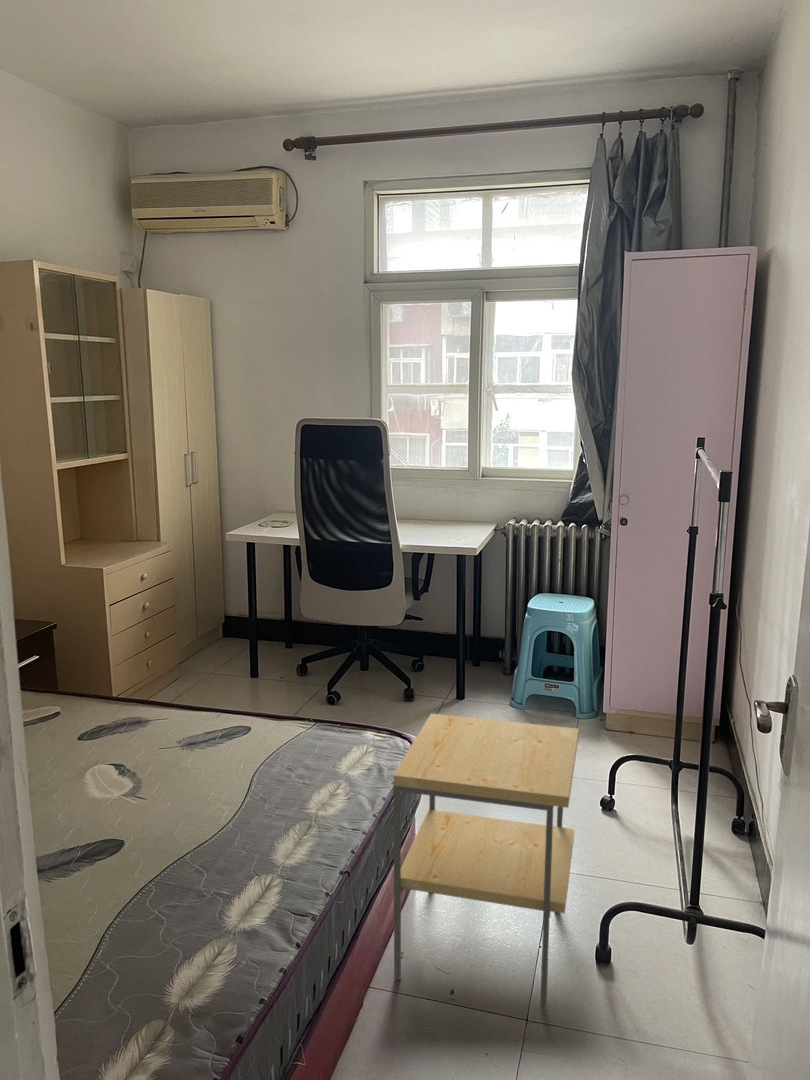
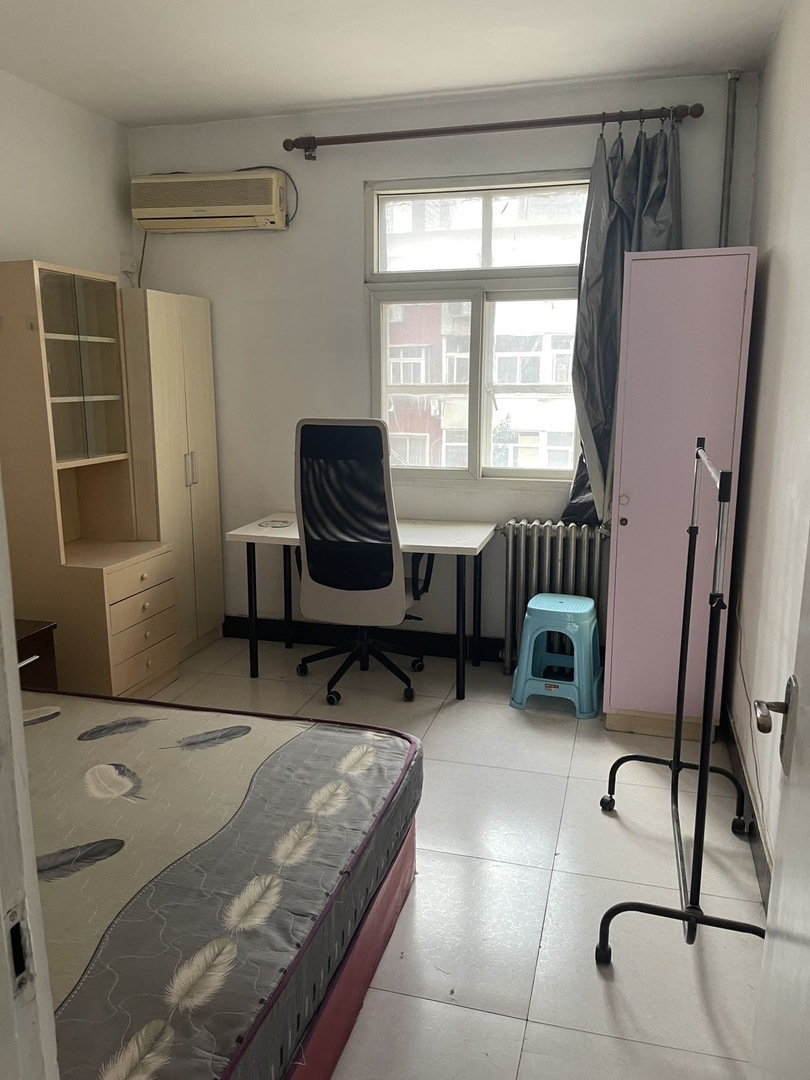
- side table [392,713,580,1009]
